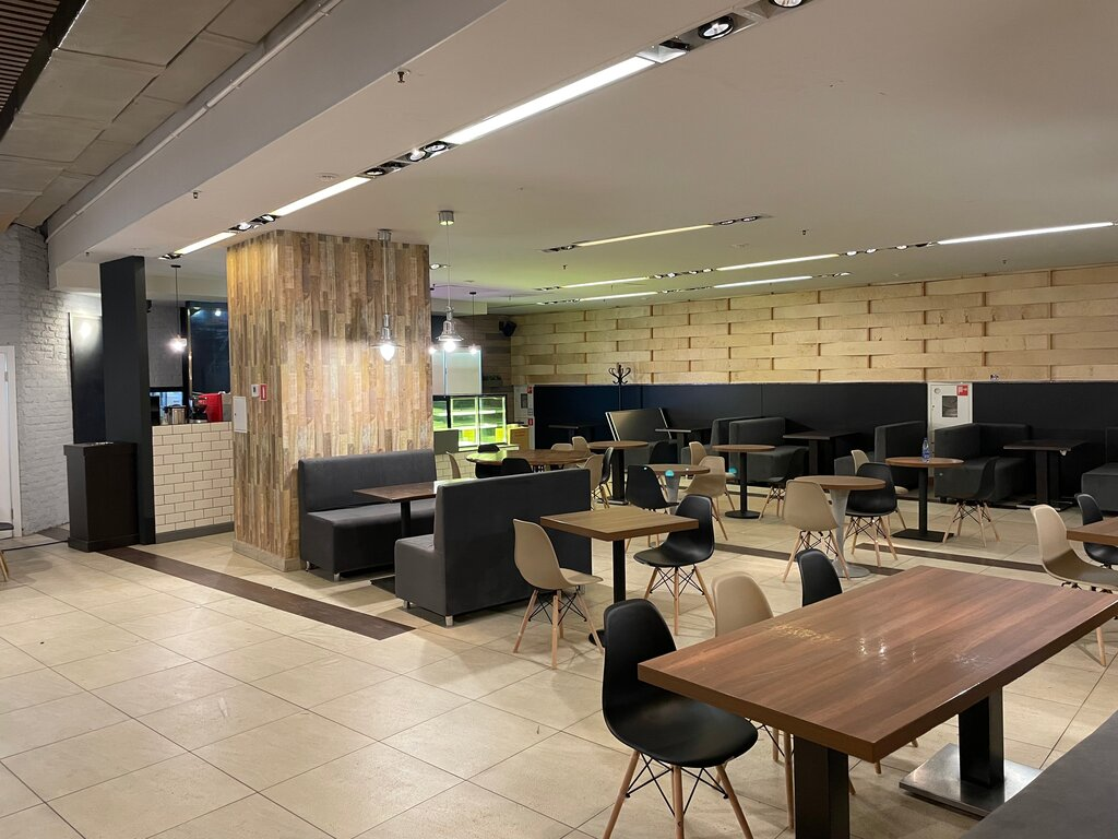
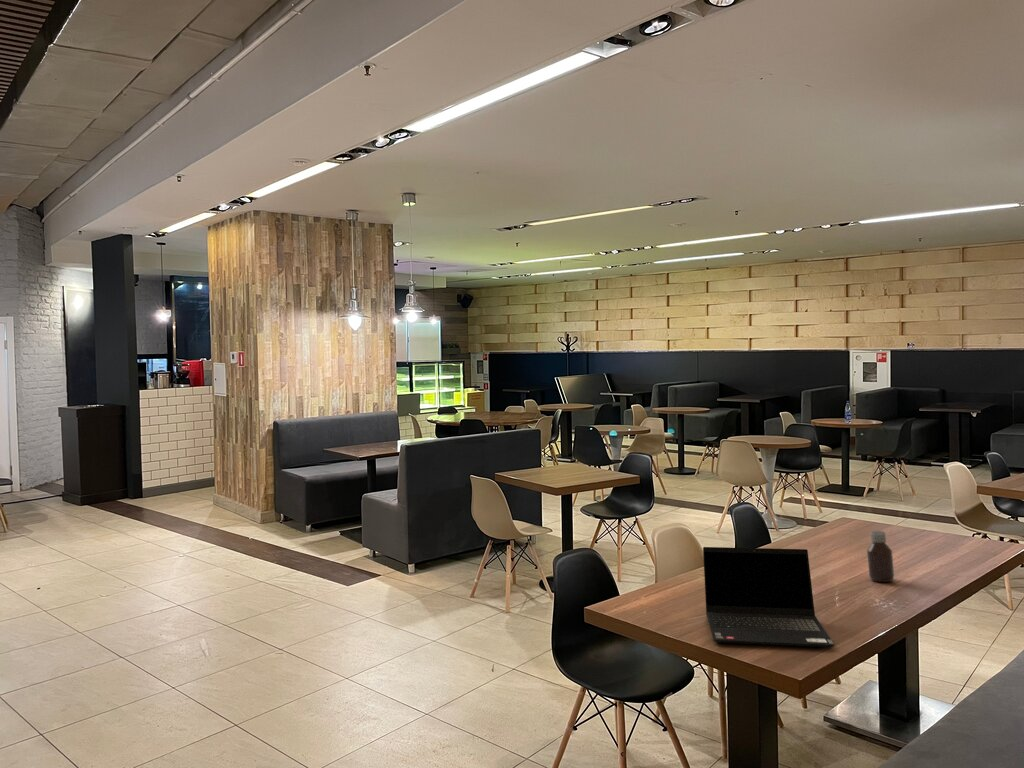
+ bottle [866,530,895,583]
+ laptop computer [702,546,835,648]
